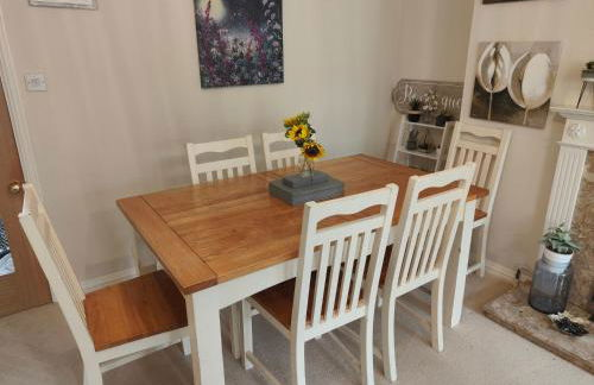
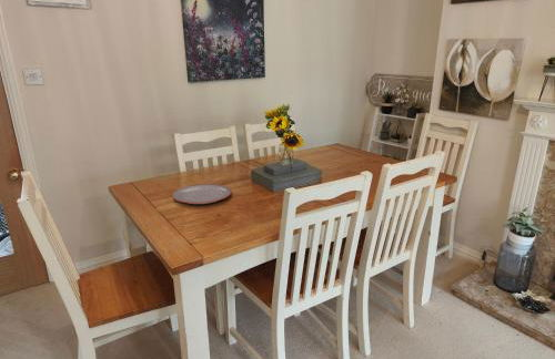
+ plate [171,183,232,205]
